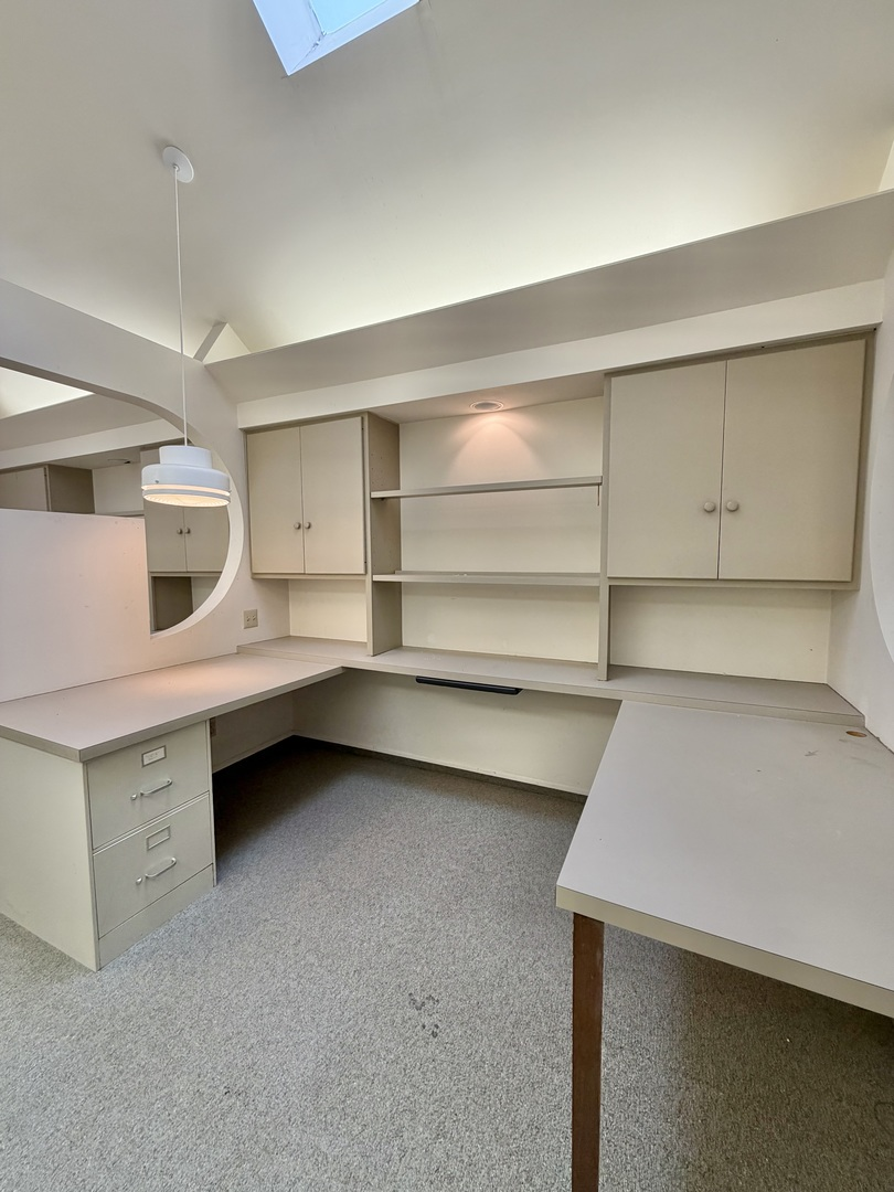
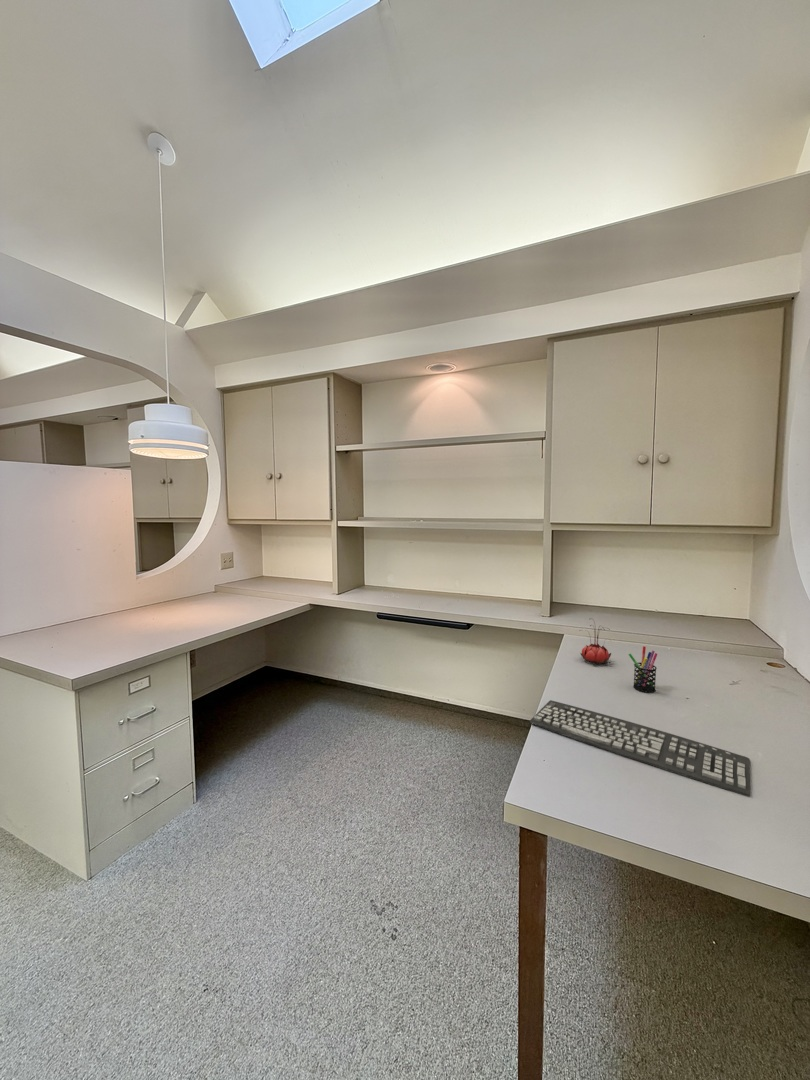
+ keyboard [529,699,751,798]
+ flower [579,618,612,665]
+ pen holder [628,645,658,694]
